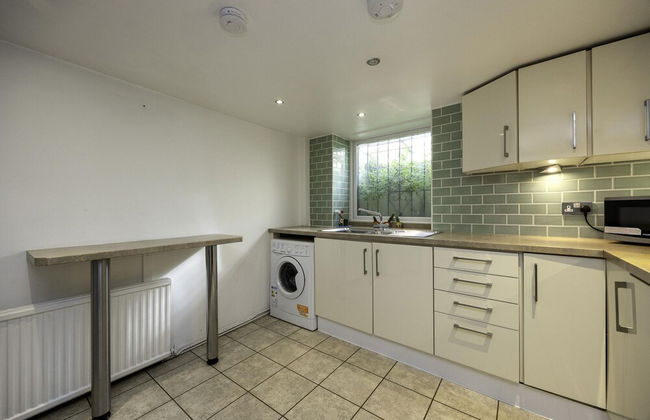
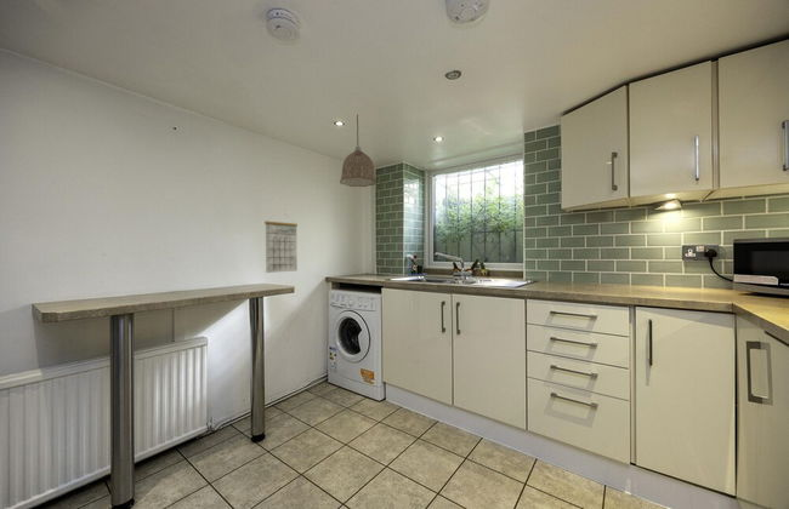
+ pendant lamp [339,114,378,188]
+ calendar [263,215,299,274]
